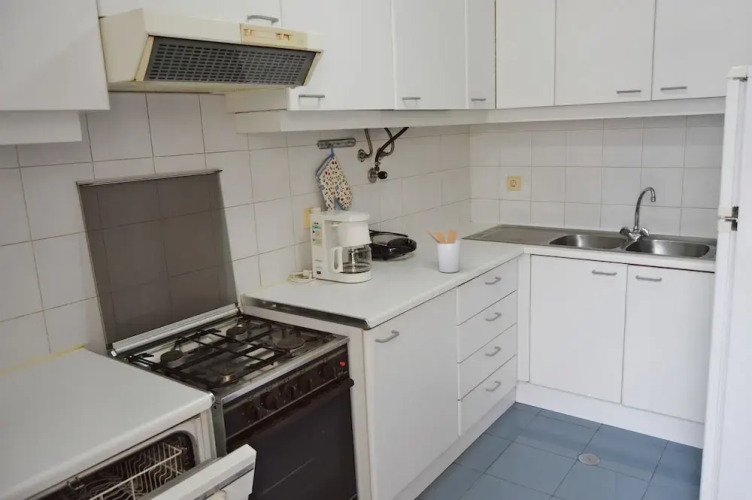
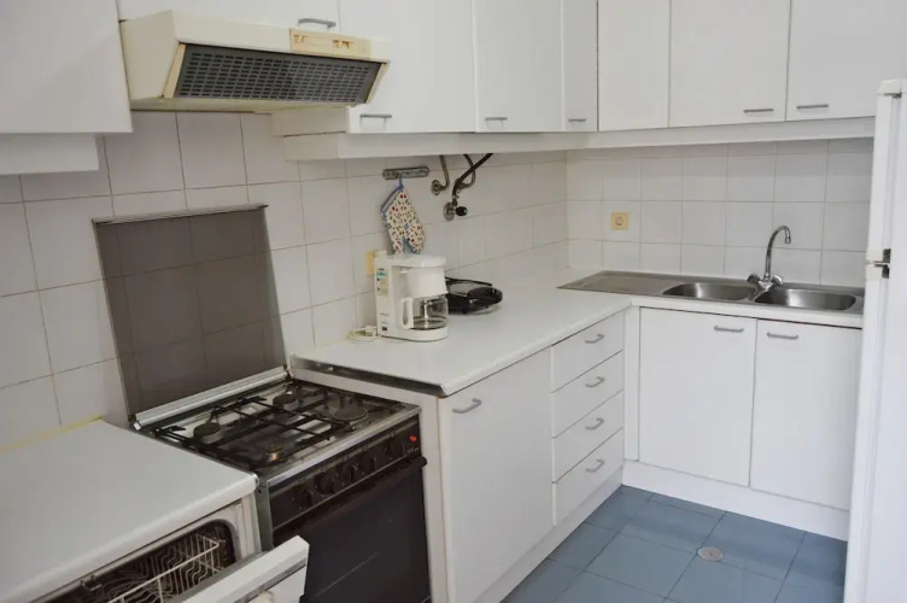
- utensil holder [426,228,462,274]
